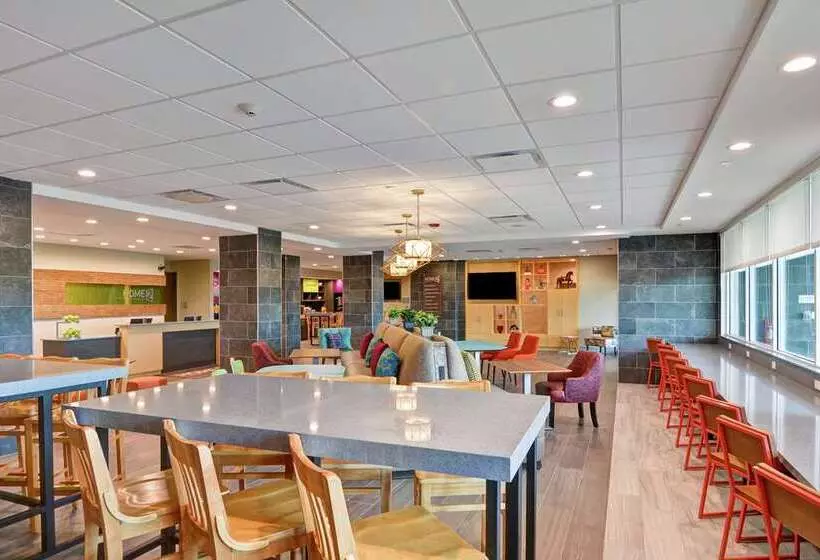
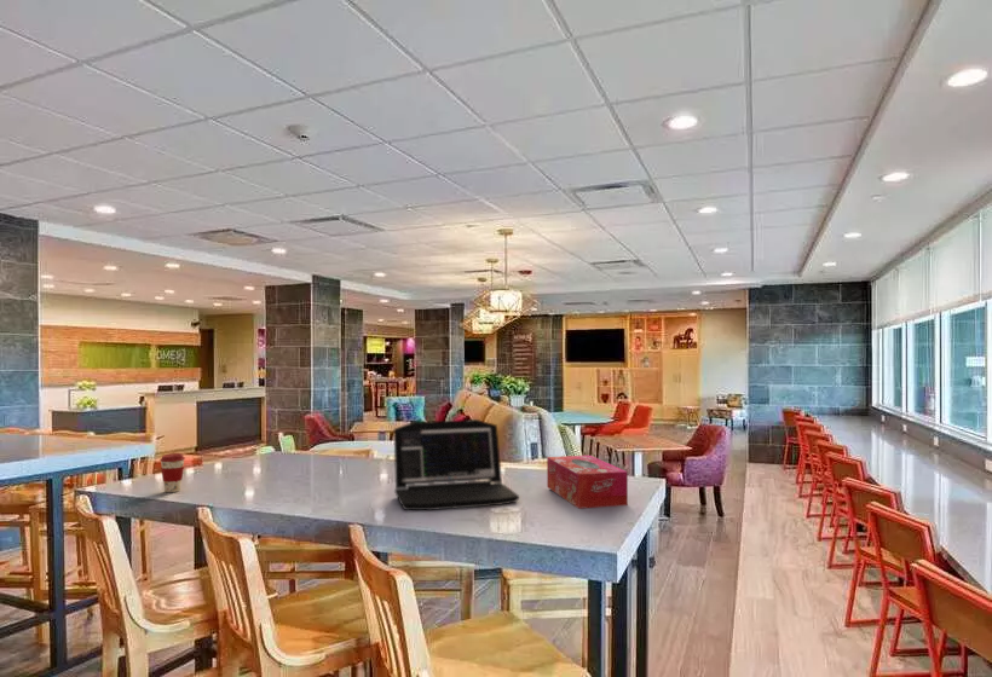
+ coffee cup [158,452,186,493]
+ tissue box [546,455,629,510]
+ laptop [393,418,520,511]
